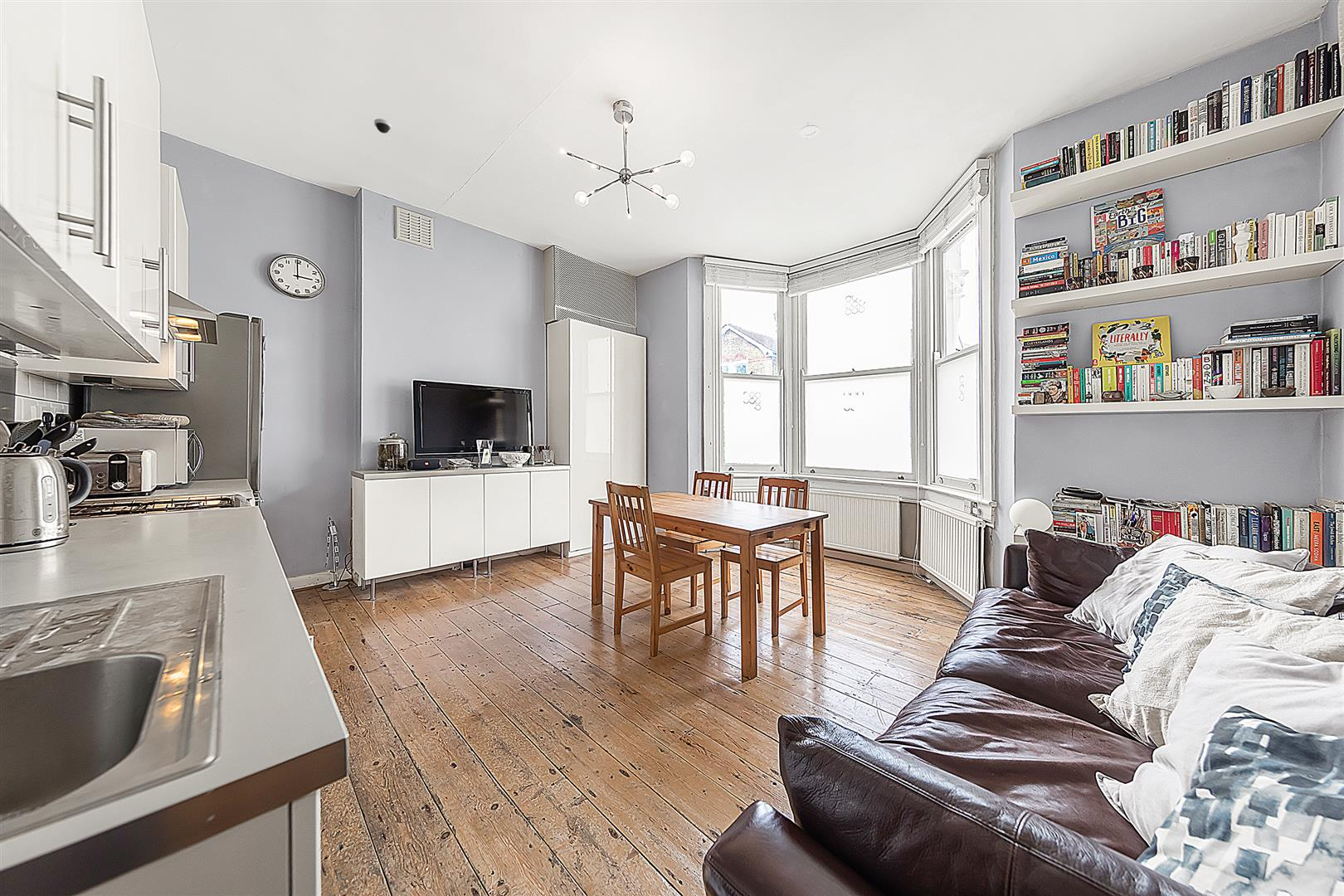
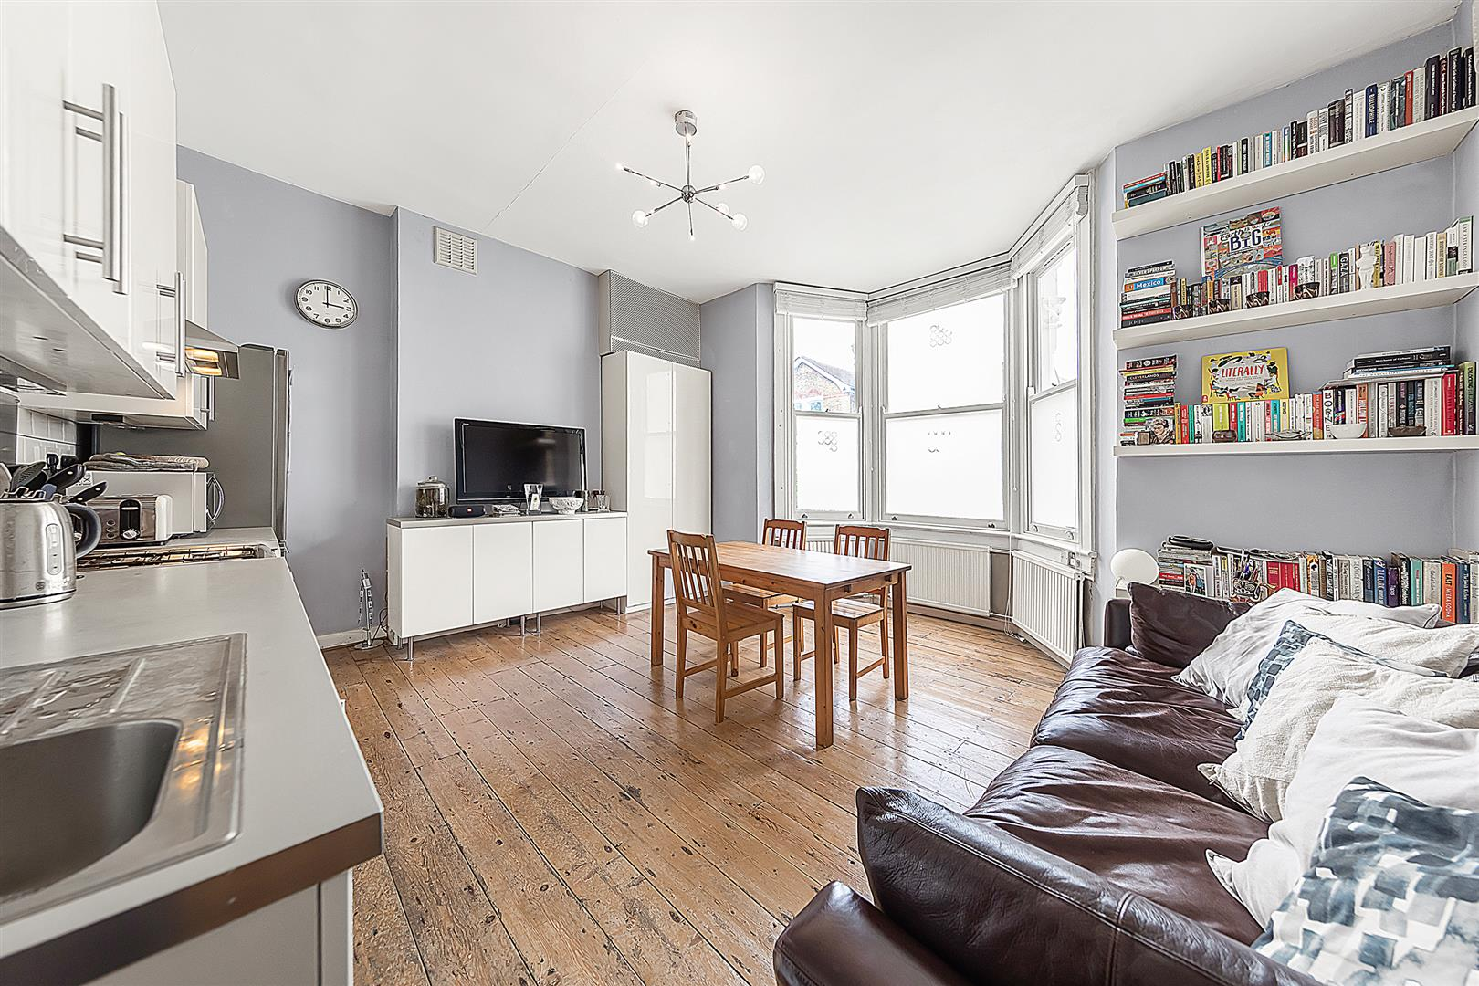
- recessed light [799,122,820,140]
- dome security camera [373,118,392,134]
